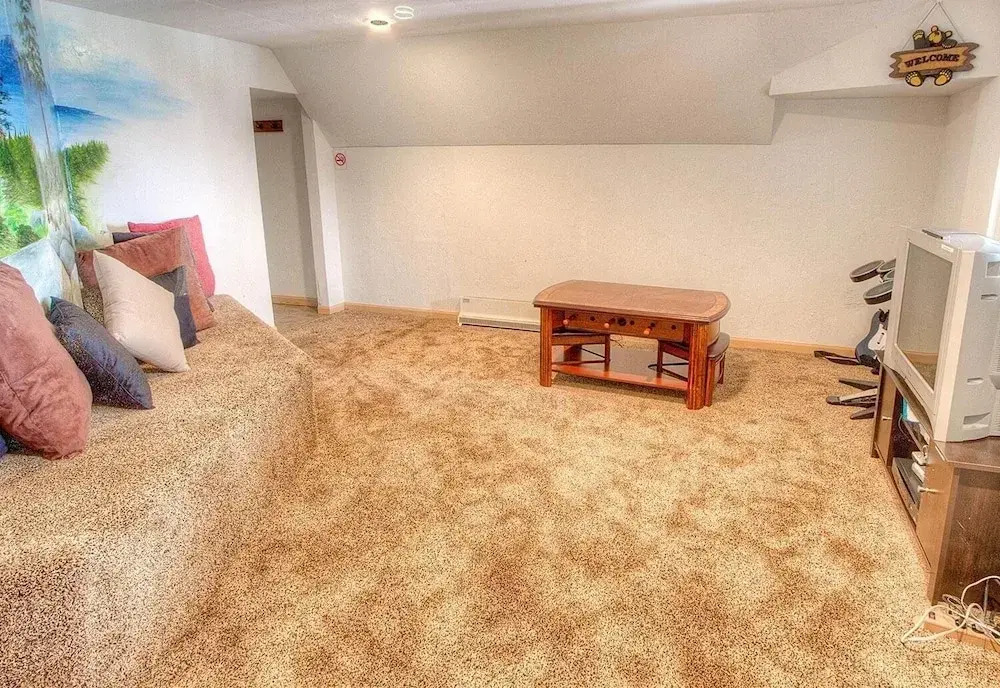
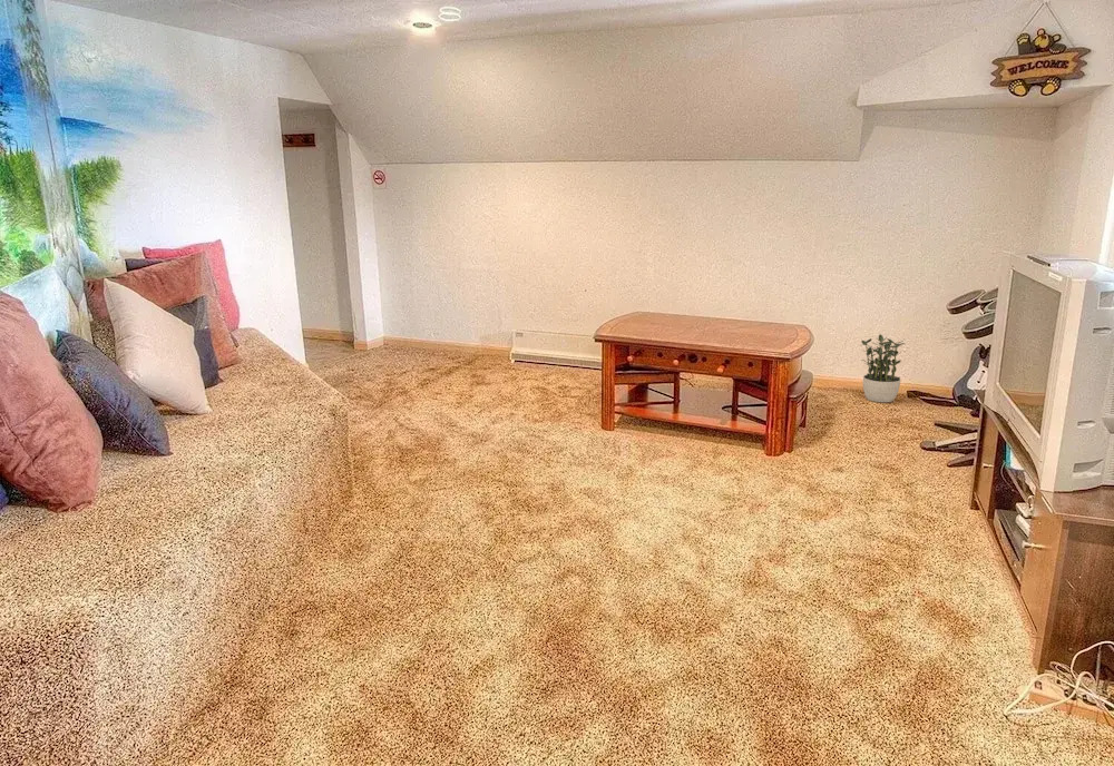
+ potted plant [858,333,906,403]
